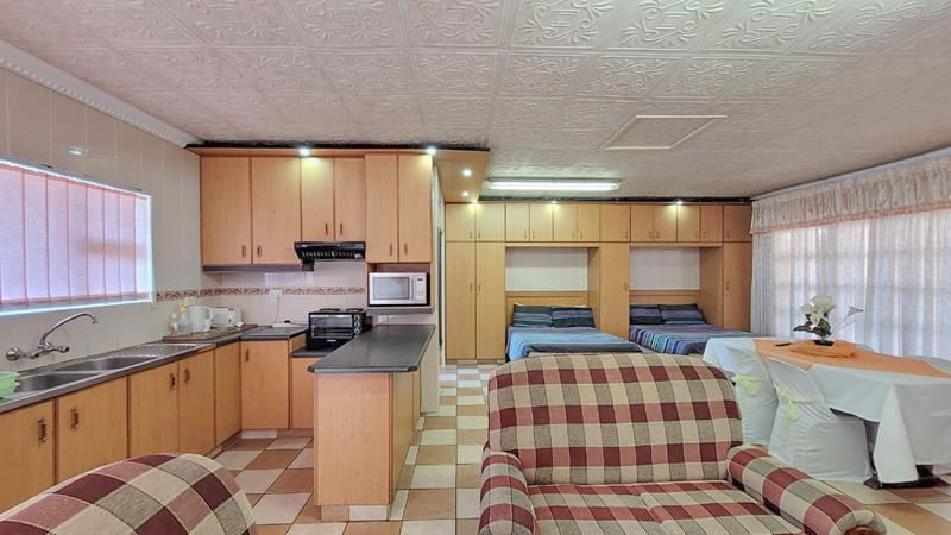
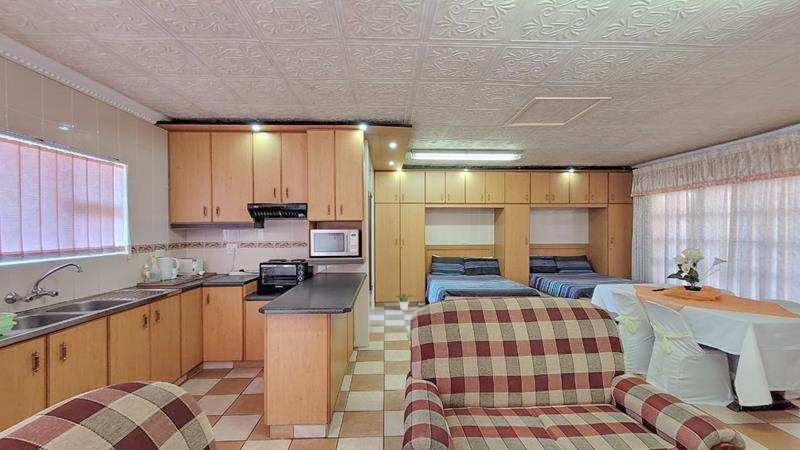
+ potted plant [396,293,415,311]
